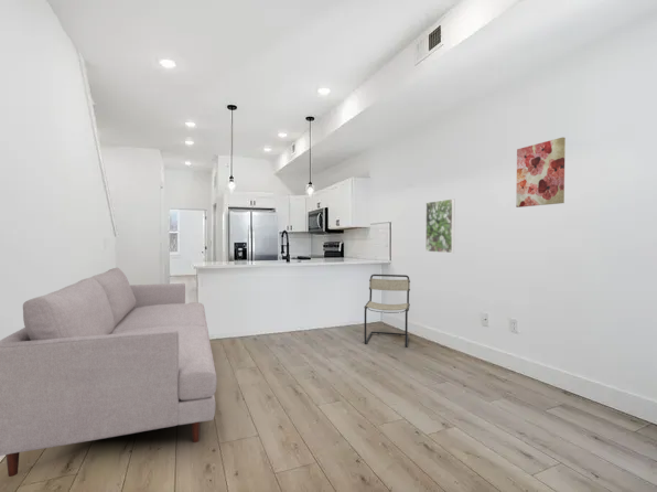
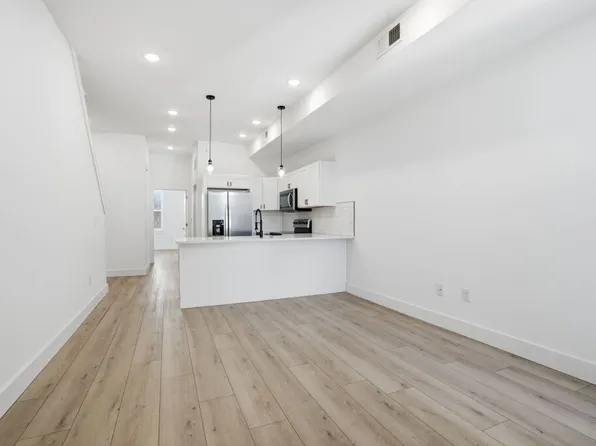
- wall art [515,136,567,208]
- sofa [0,267,218,478]
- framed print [424,197,455,254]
- chair [364,274,411,349]
